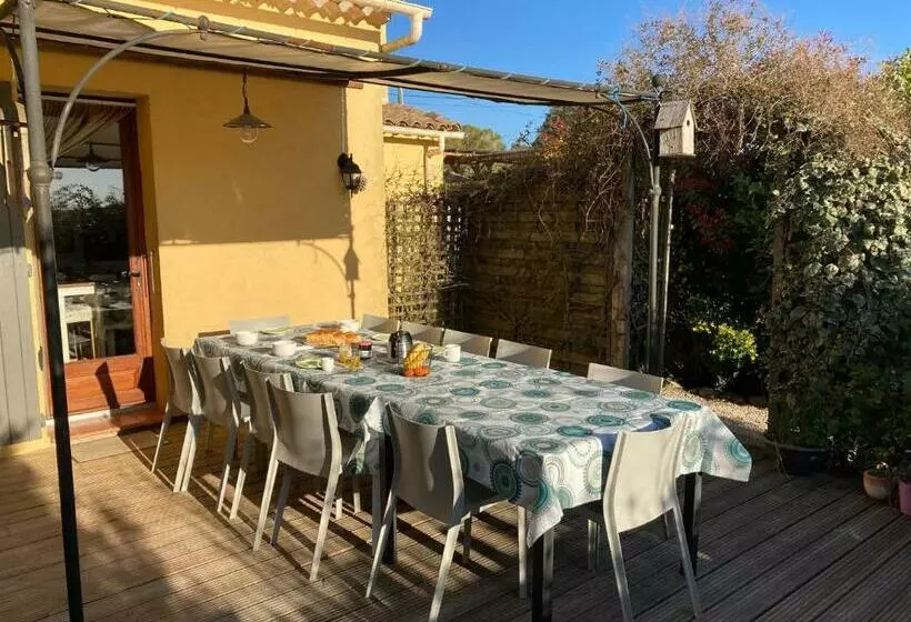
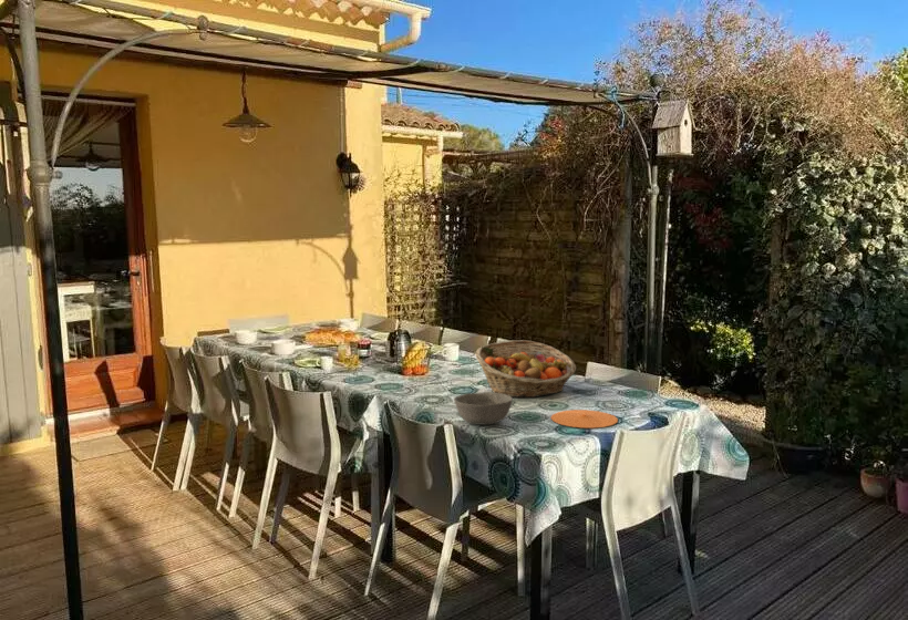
+ plate [549,409,619,430]
+ bowl [453,391,514,426]
+ fruit basket [474,339,577,399]
